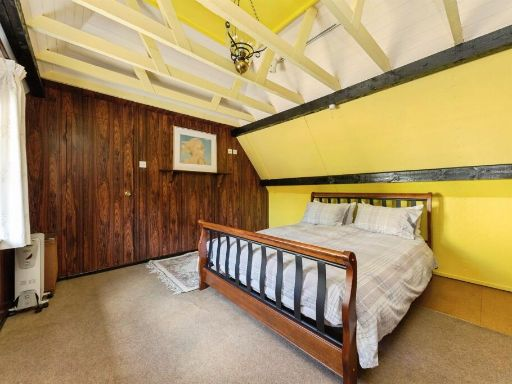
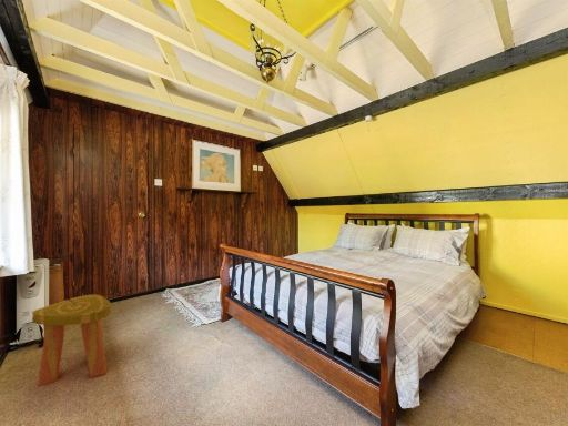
+ stool [31,293,112,387]
